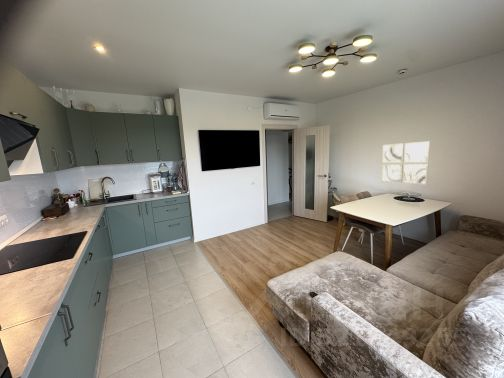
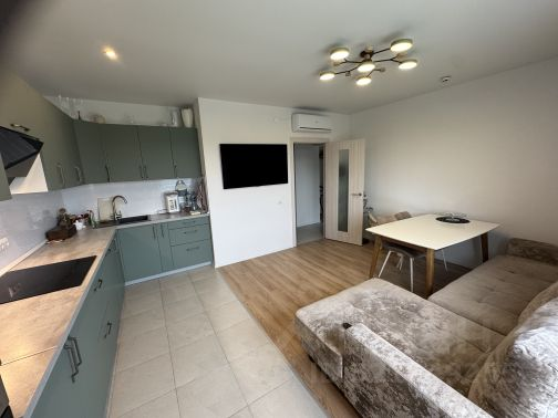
- wall art [380,140,431,185]
